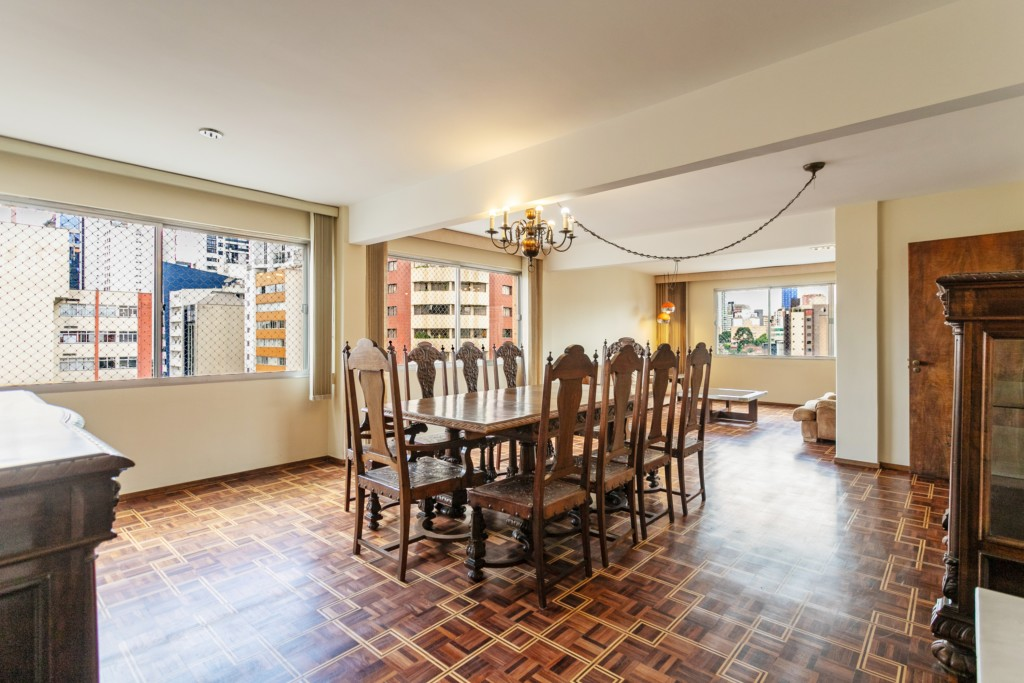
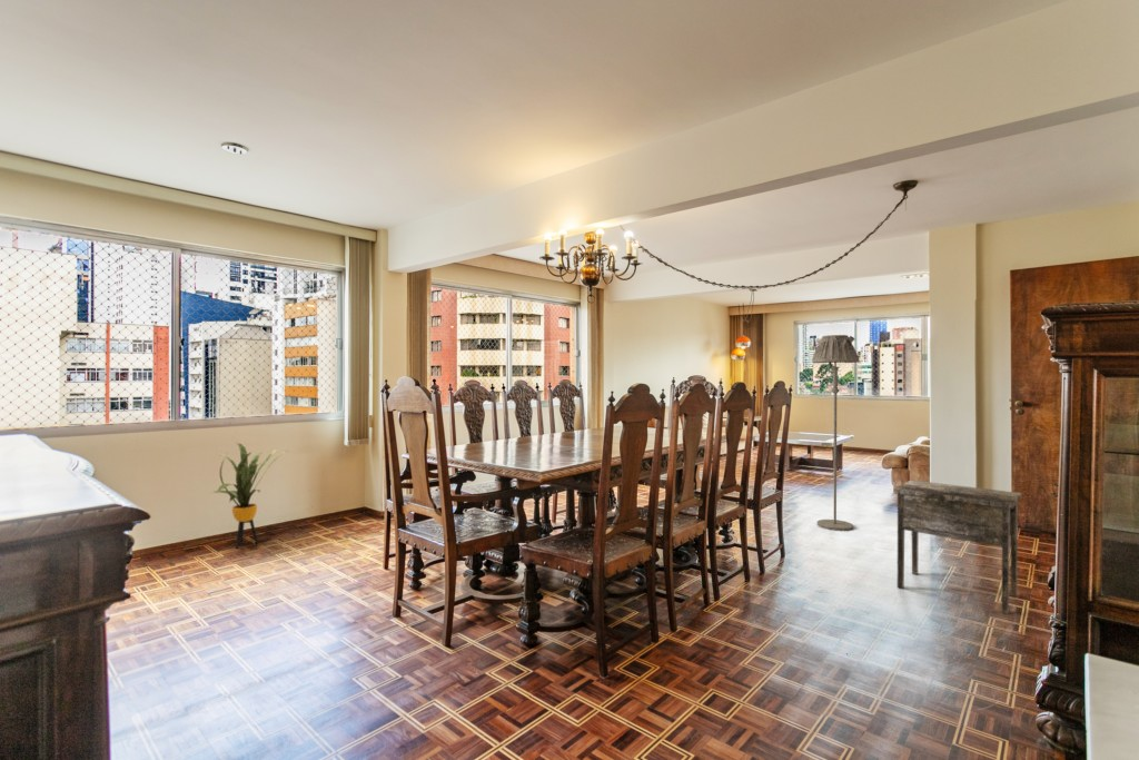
+ house plant [210,442,288,550]
+ floor lamp [811,334,860,532]
+ side table [893,480,1022,615]
